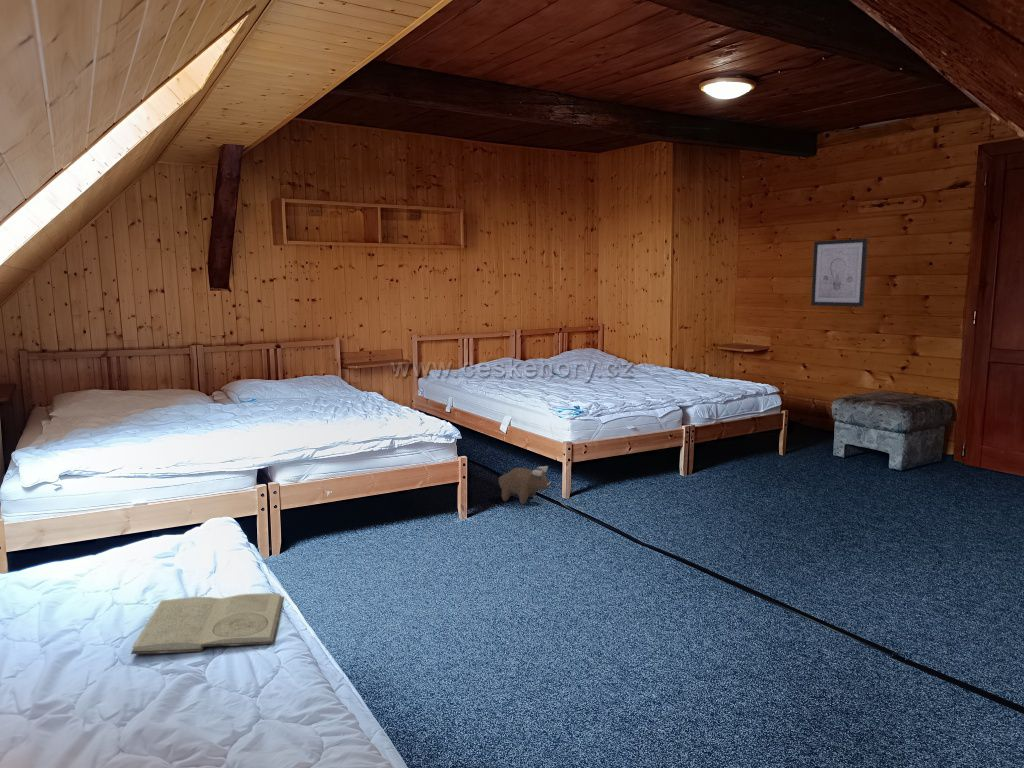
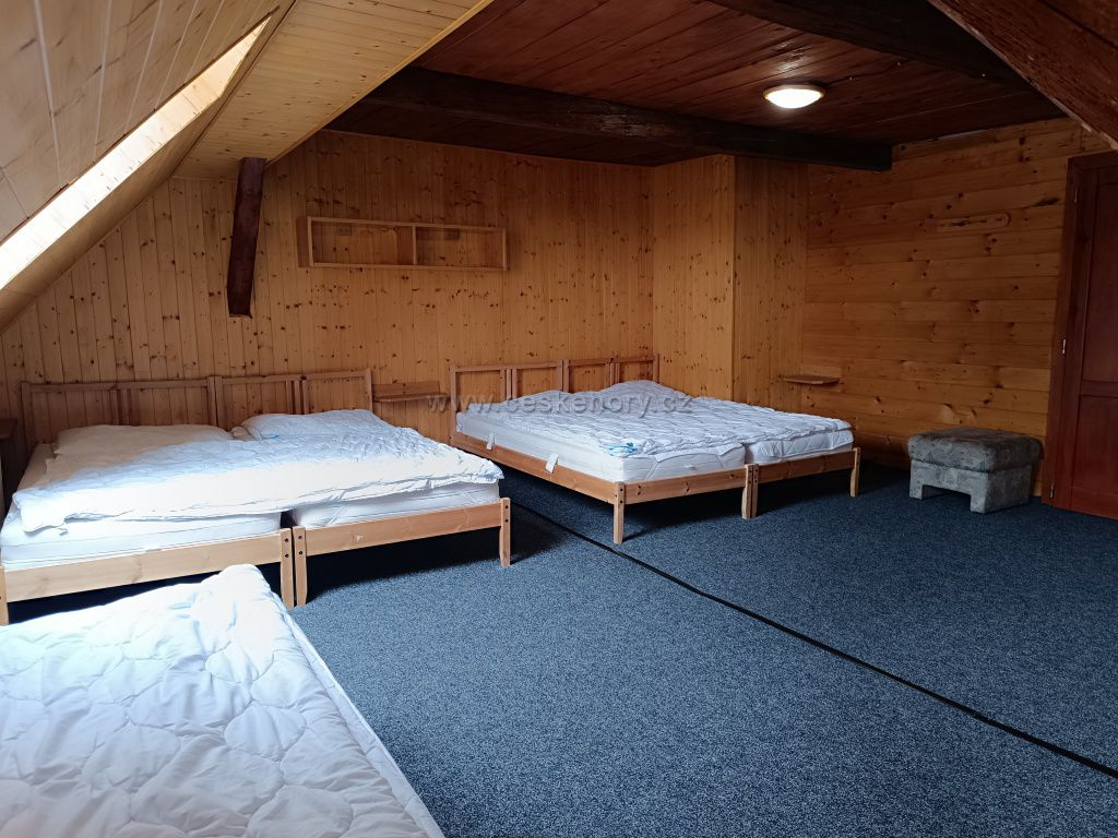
- plush toy [498,465,552,505]
- wall art [810,237,869,308]
- book [130,592,285,655]
